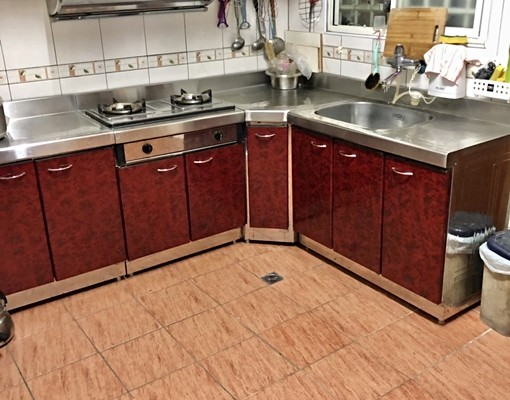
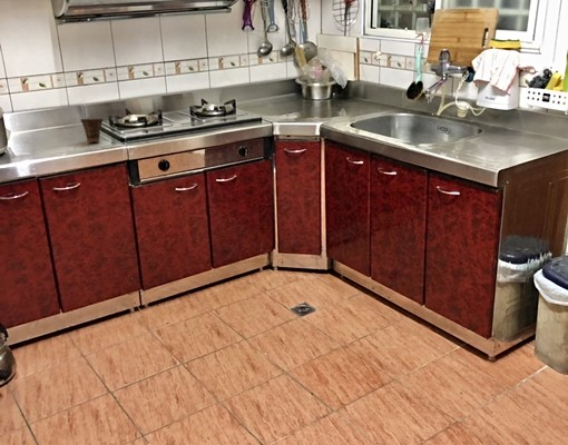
+ cup [79,118,105,144]
